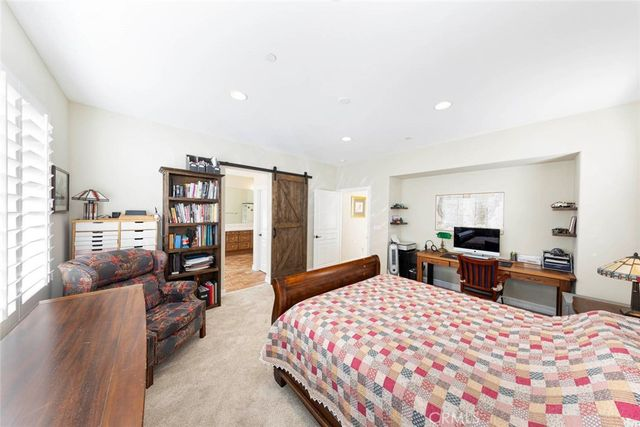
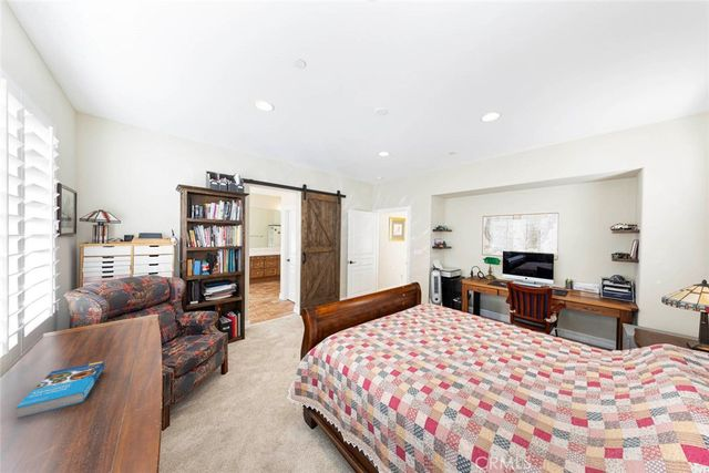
+ book [14,360,105,419]
